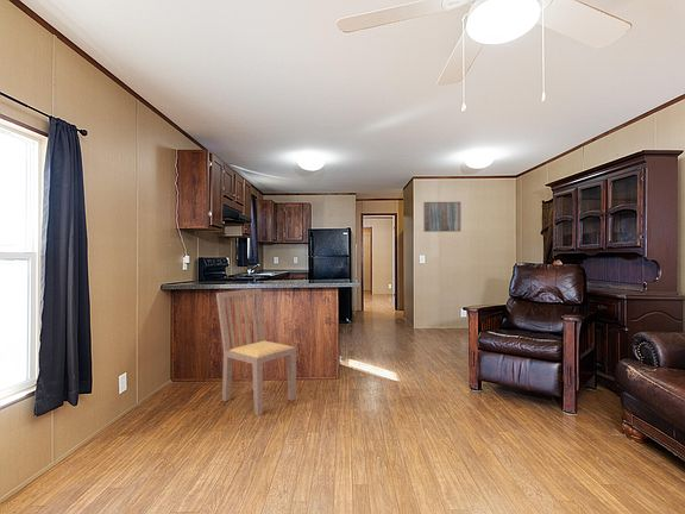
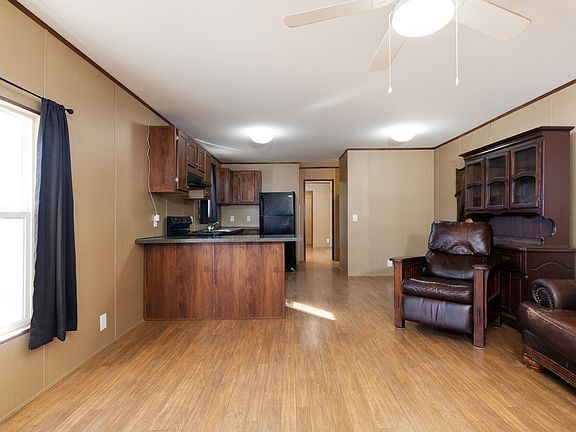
- dining chair [215,288,297,416]
- wall art [422,201,461,233]
